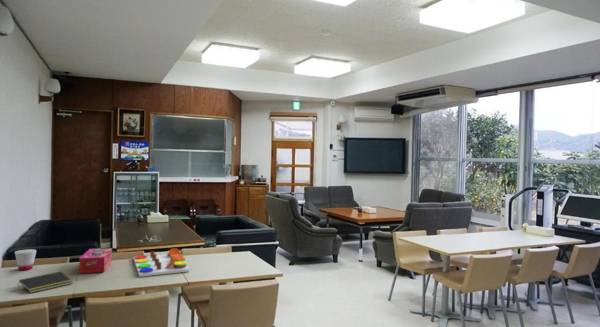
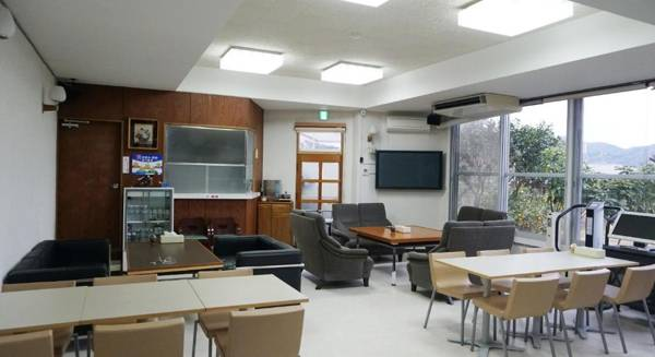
- notepad [17,271,74,294]
- cup [14,248,37,271]
- tissue box [78,247,113,274]
- board game [133,247,190,278]
